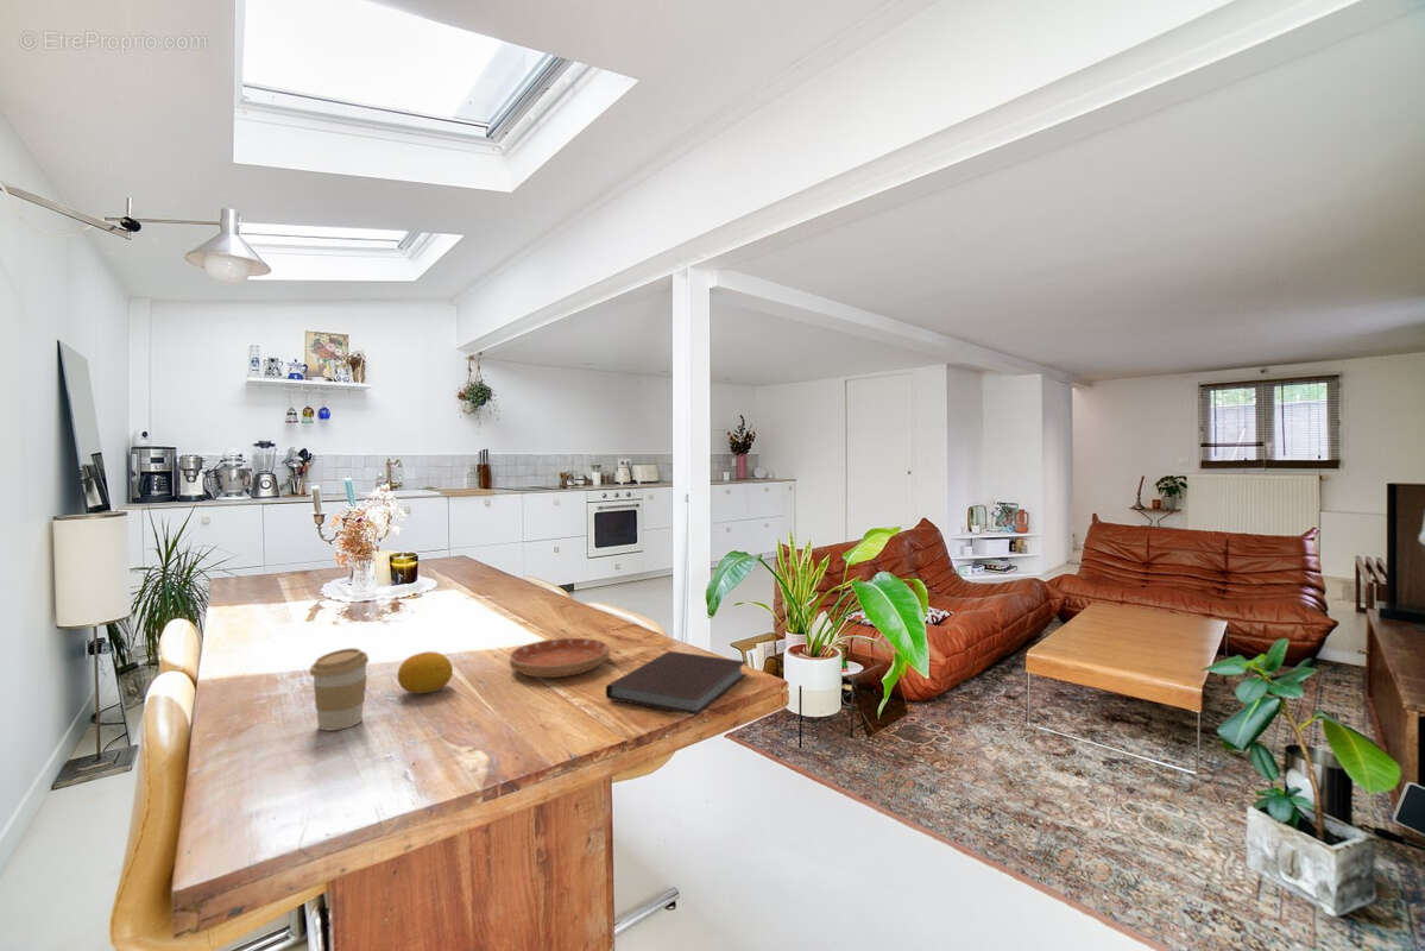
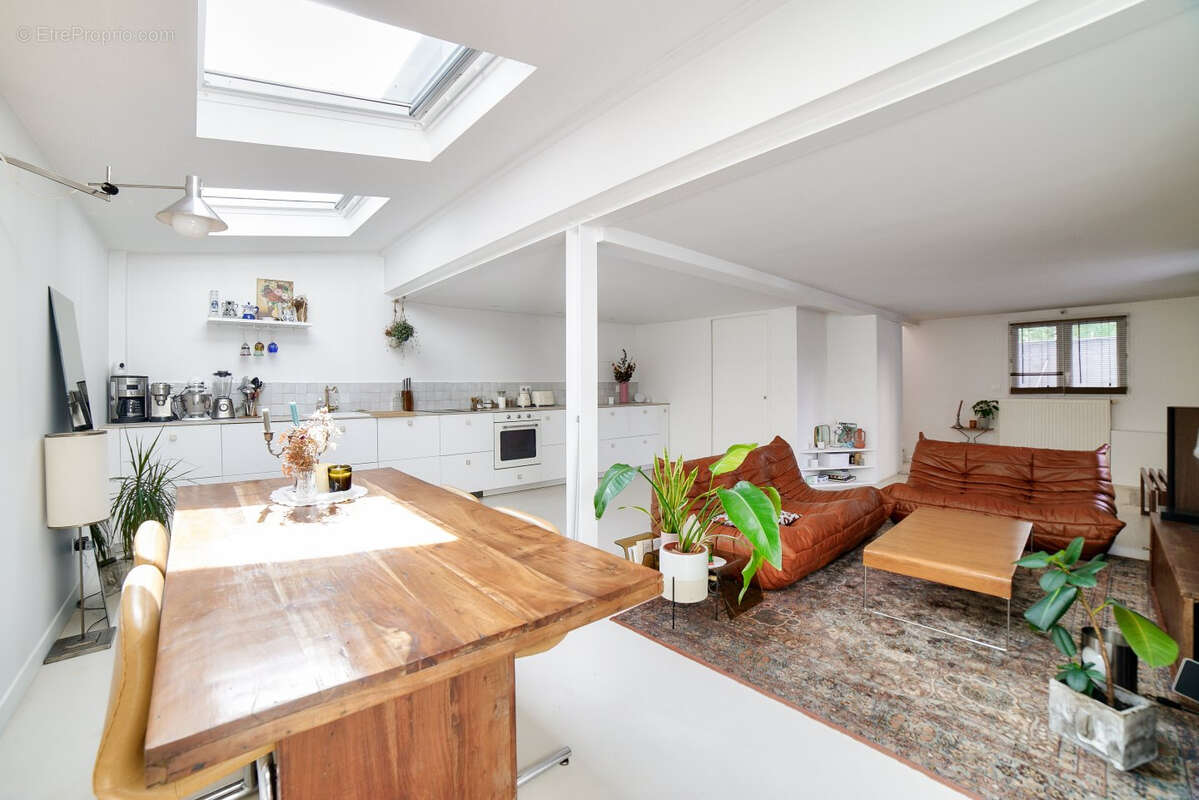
- saucer [509,637,611,679]
- coffee cup [309,647,370,731]
- fruit [397,650,454,695]
- notebook [605,650,749,717]
